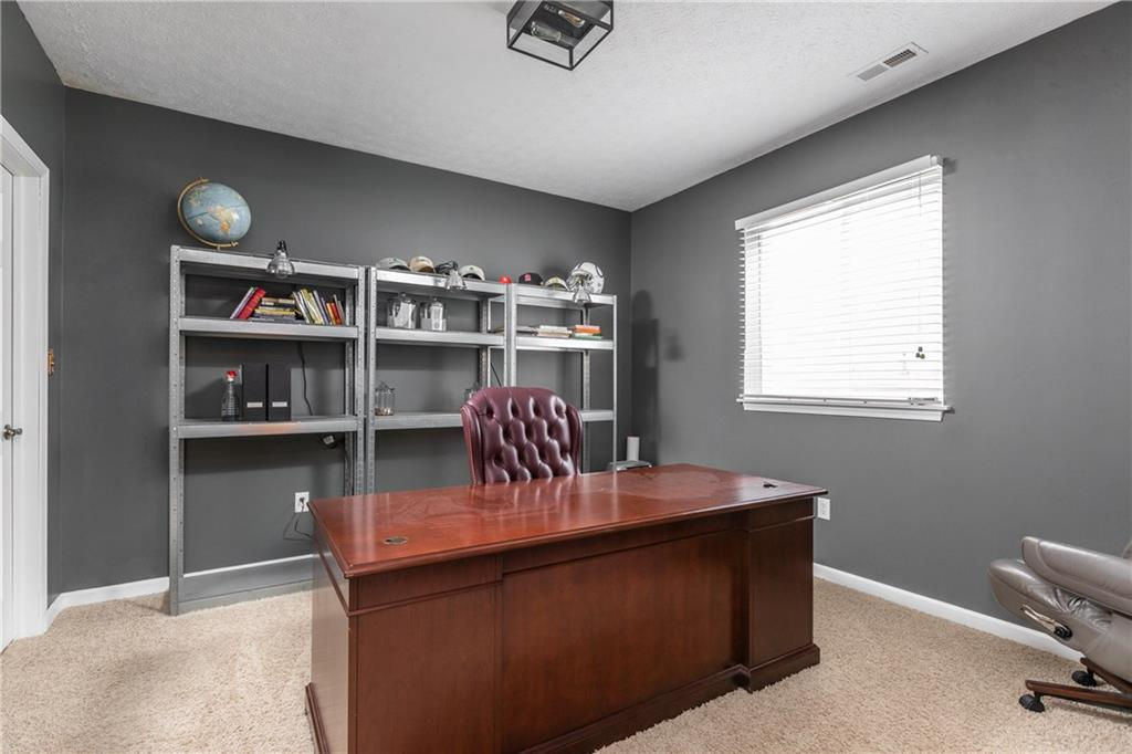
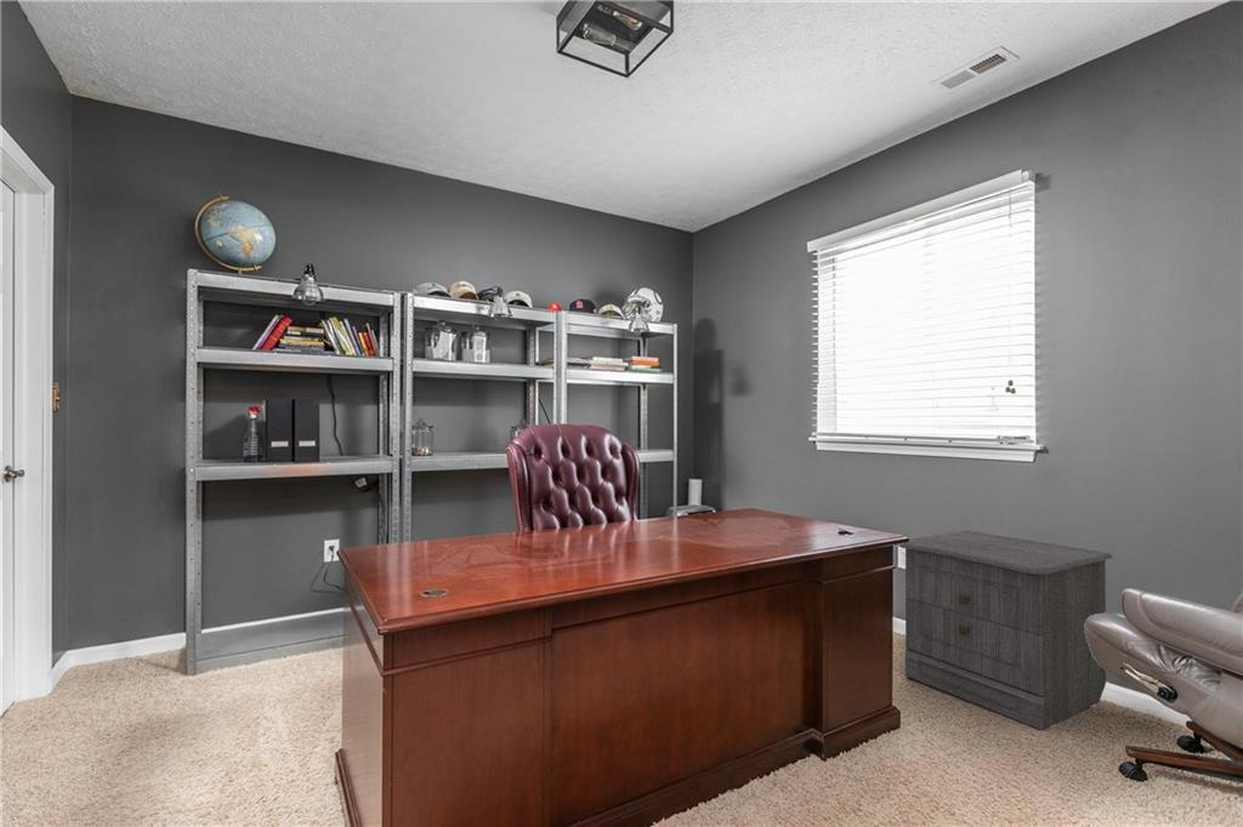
+ nightstand [897,529,1113,731]
